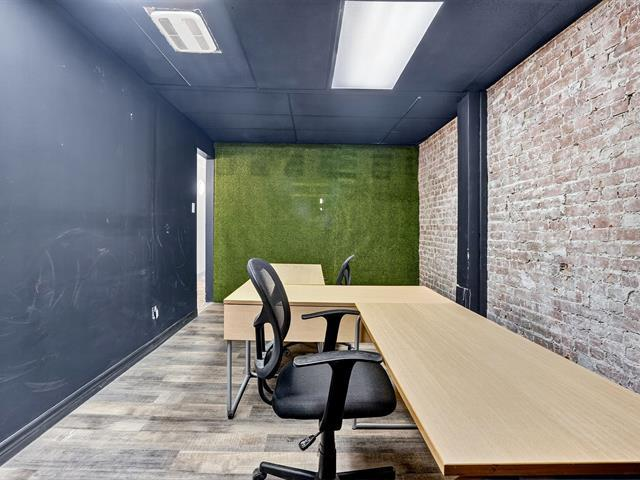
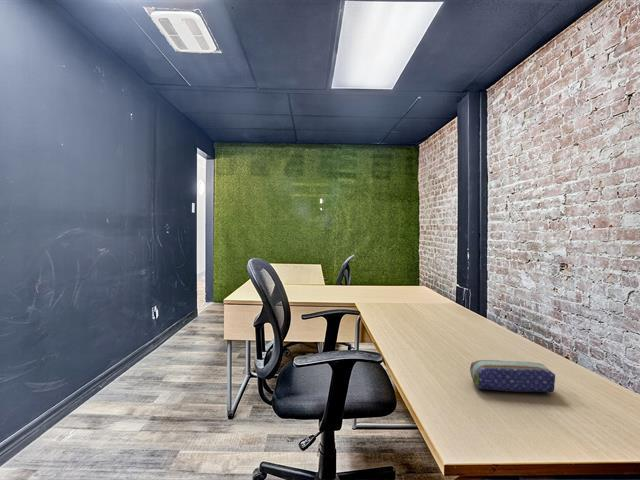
+ pencil case [469,359,556,393]
